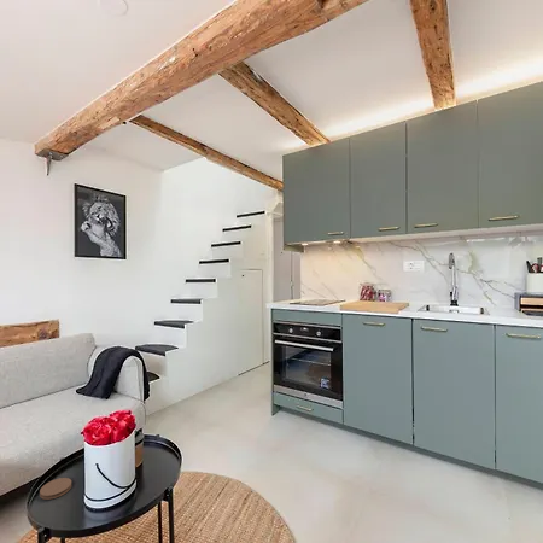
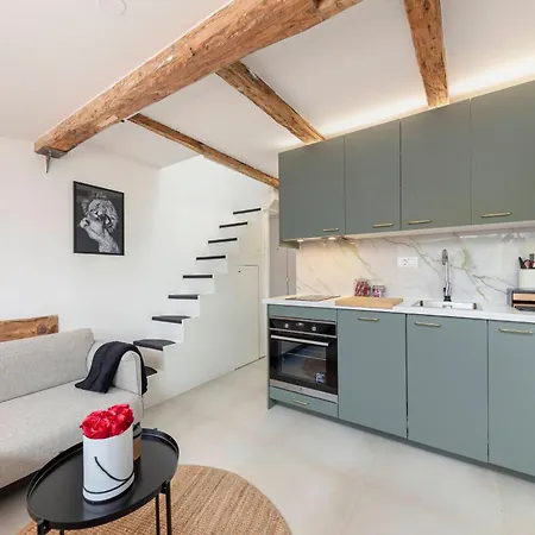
- coaster [39,477,72,501]
